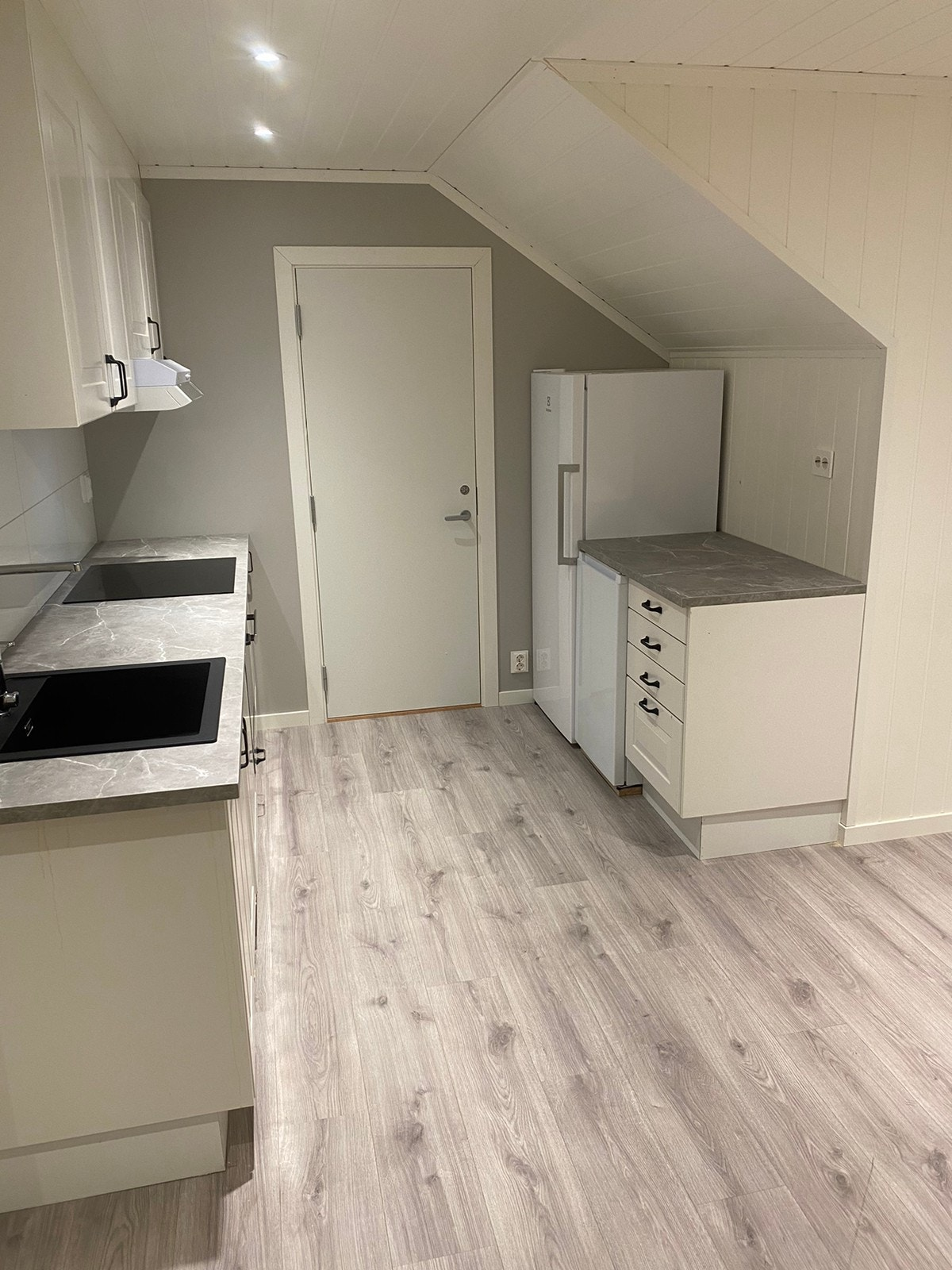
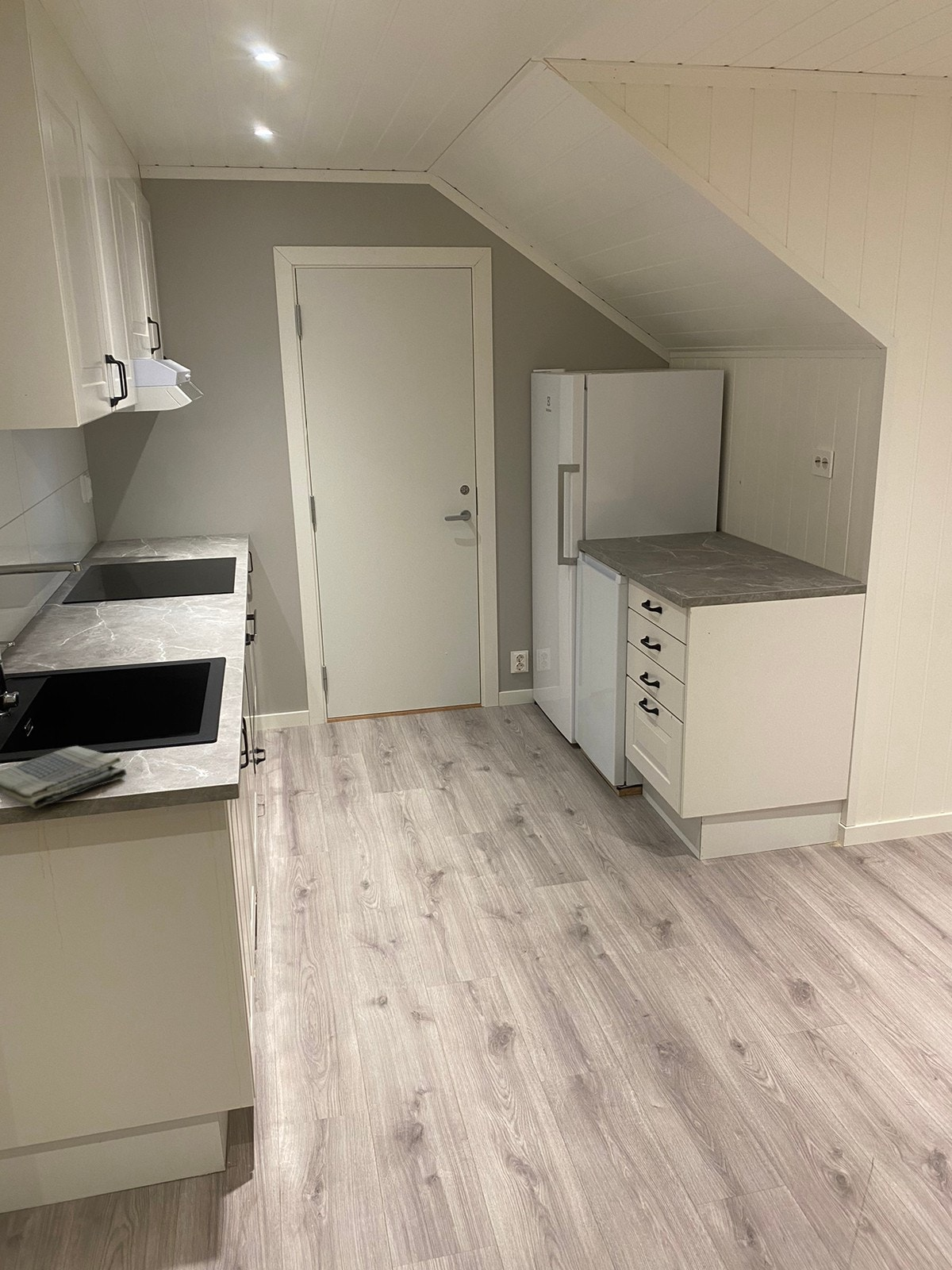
+ dish towel [0,745,128,809]
